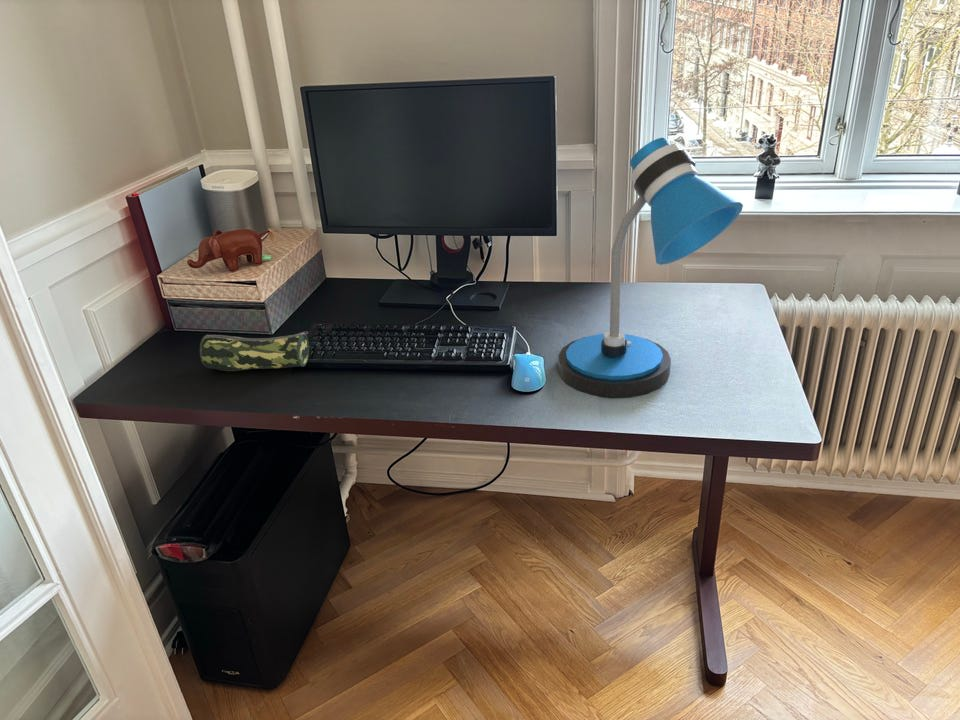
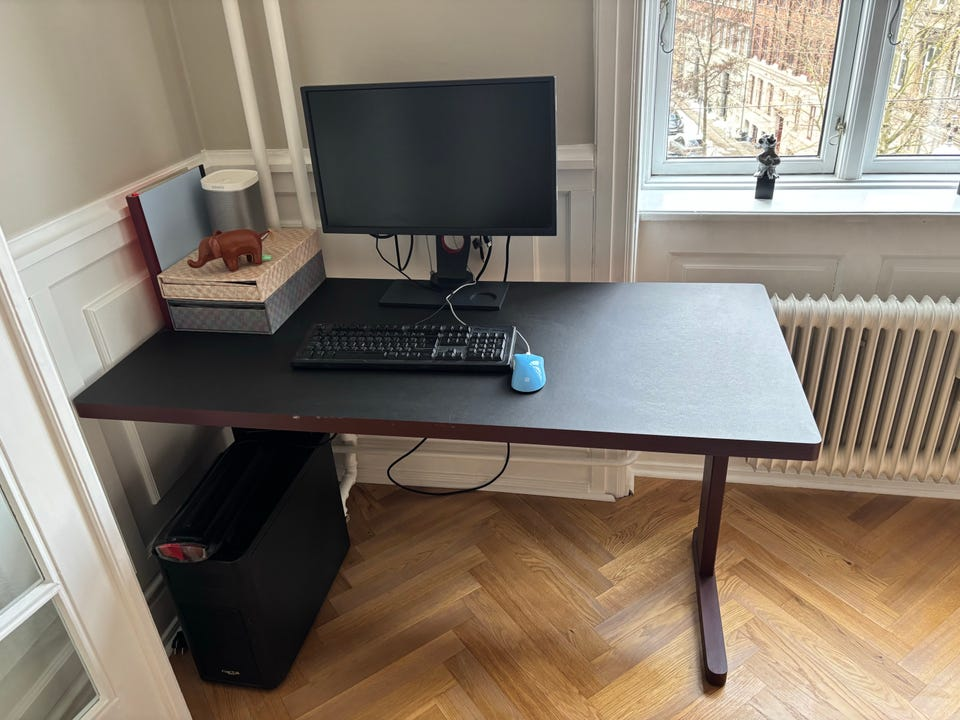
- pencil case [199,331,310,372]
- desk lamp [557,137,744,398]
